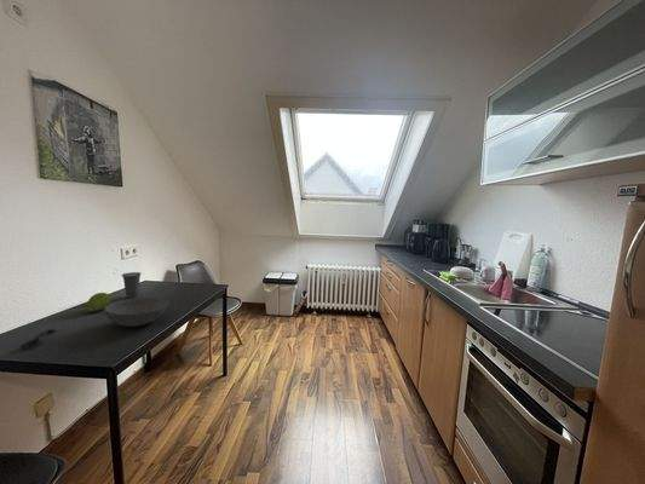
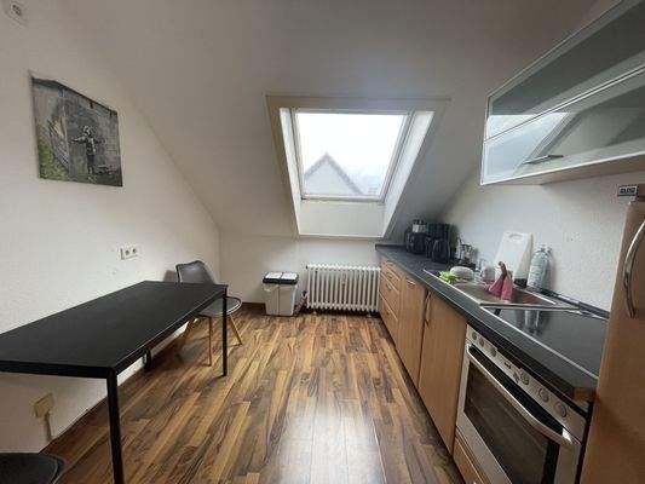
- cup [121,271,143,299]
- fruit [83,292,113,313]
- spoon [19,328,56,350]
- bowl [103,296,169,328]
